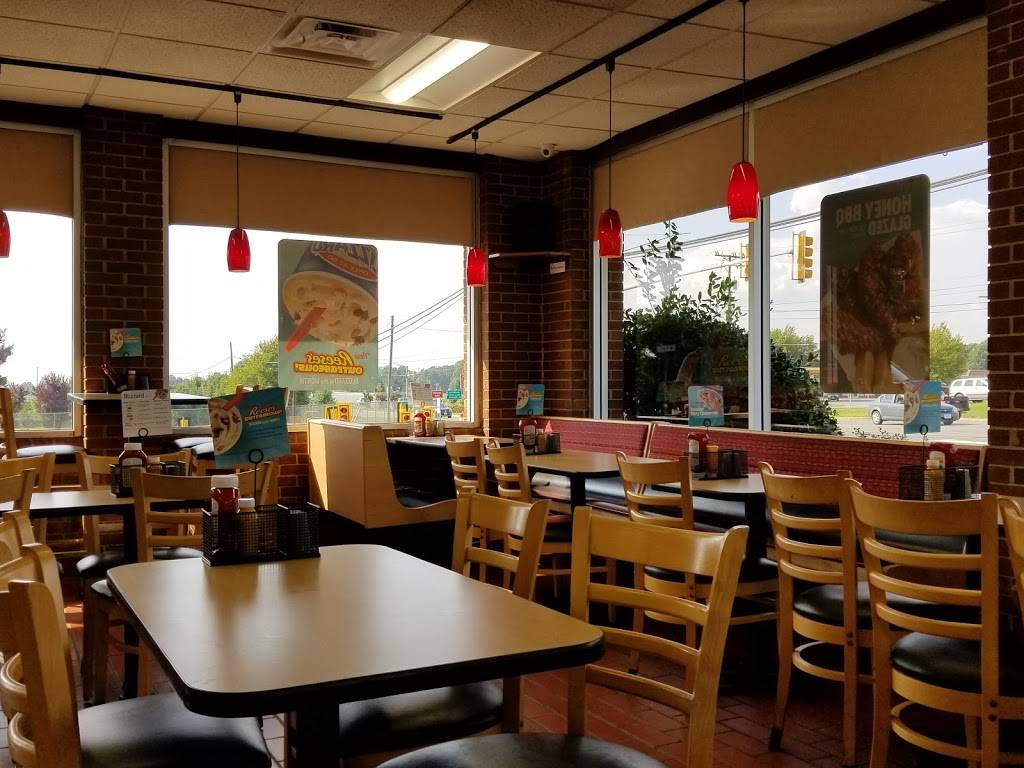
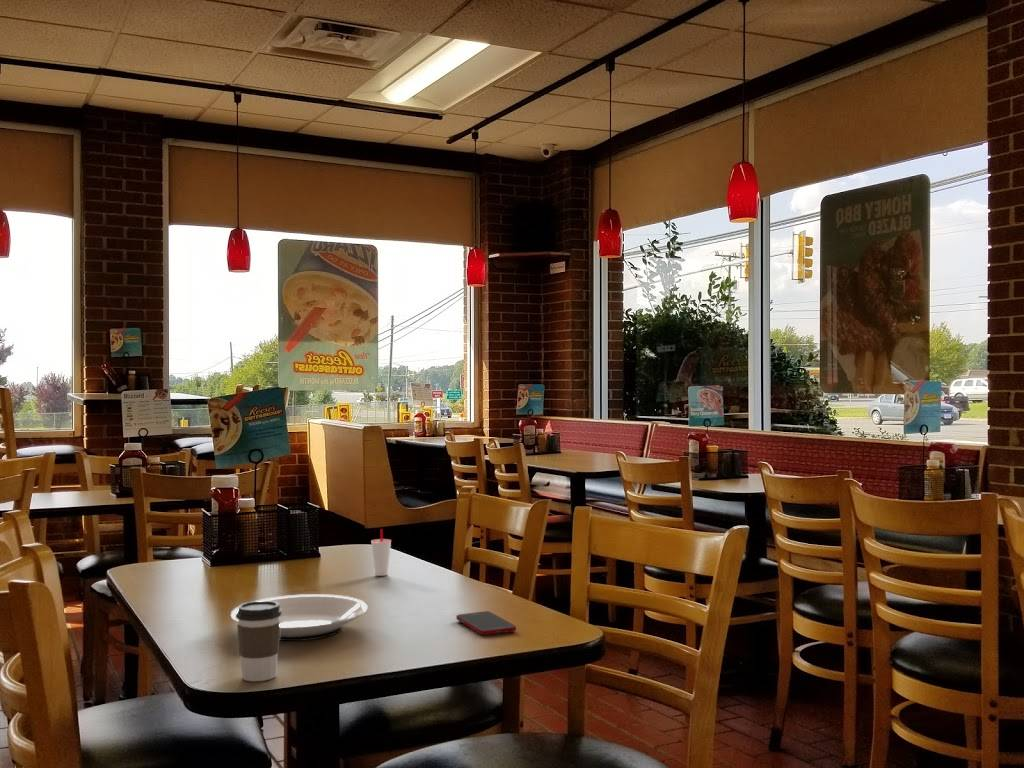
+ coffee cup [236,600,282,682]
+ plate [230,593,369,642]
+ cup [370,528,393,577]
+ cell phone [455,610,517,636]
